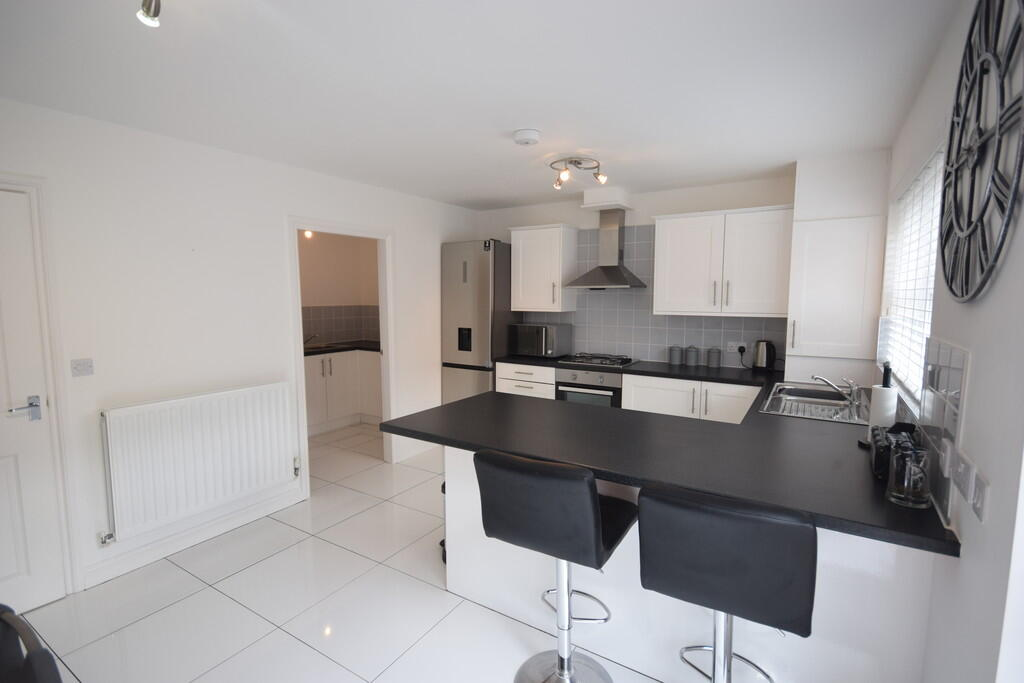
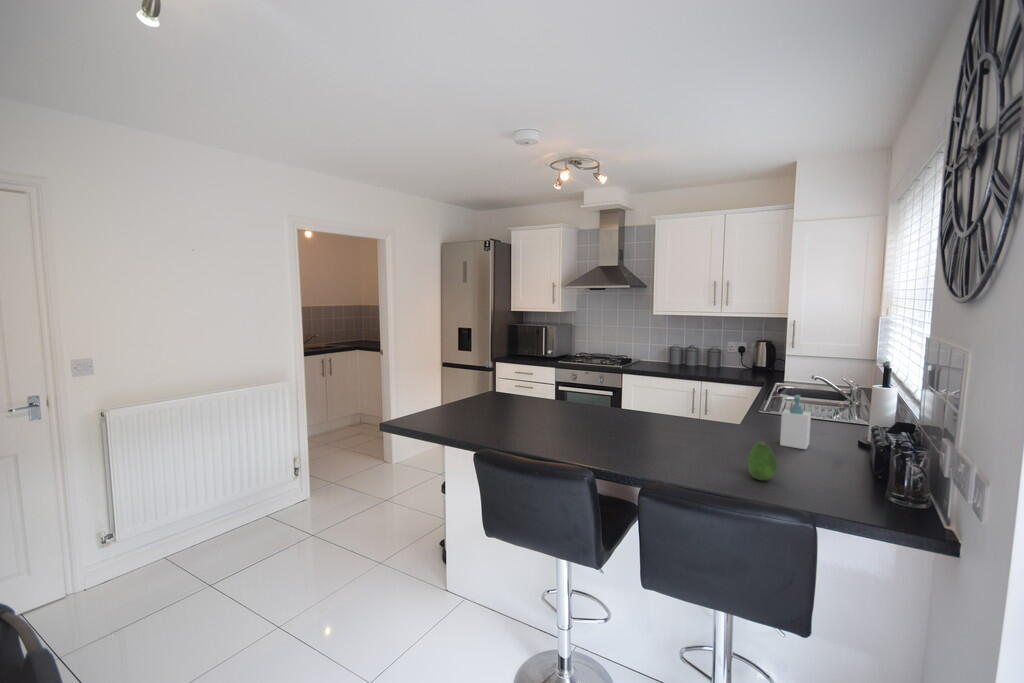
+ soap bottle [779,394,812,451]
+ fruit [747,440,778,481]
